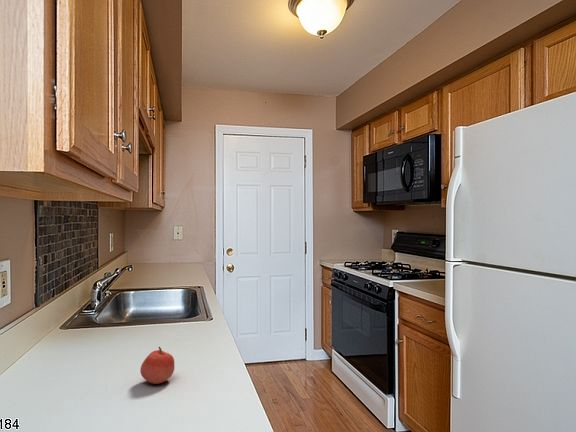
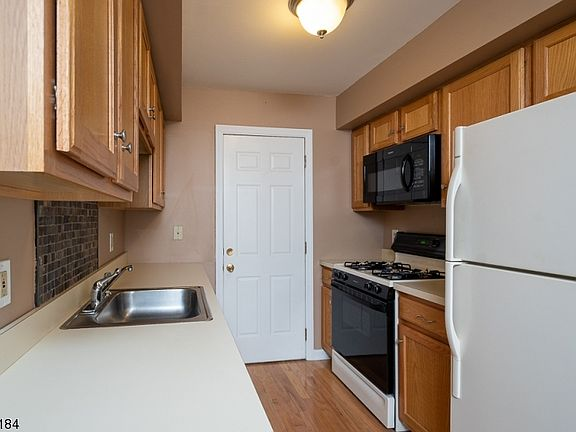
- apple [139,346,176,385]
